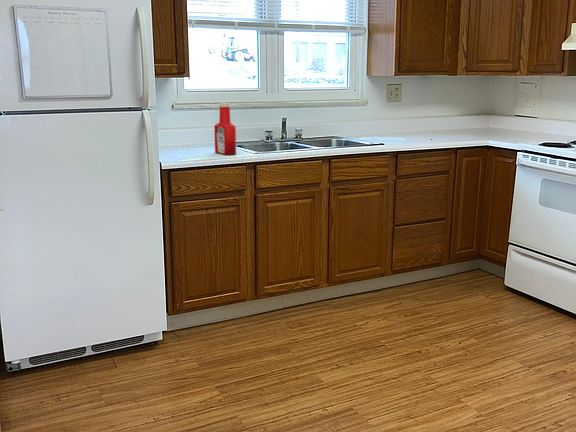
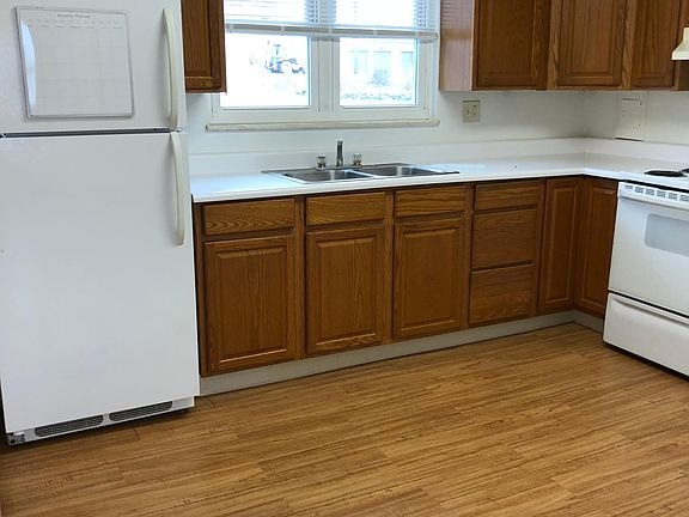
- soap bottle [213,102,237,156]
